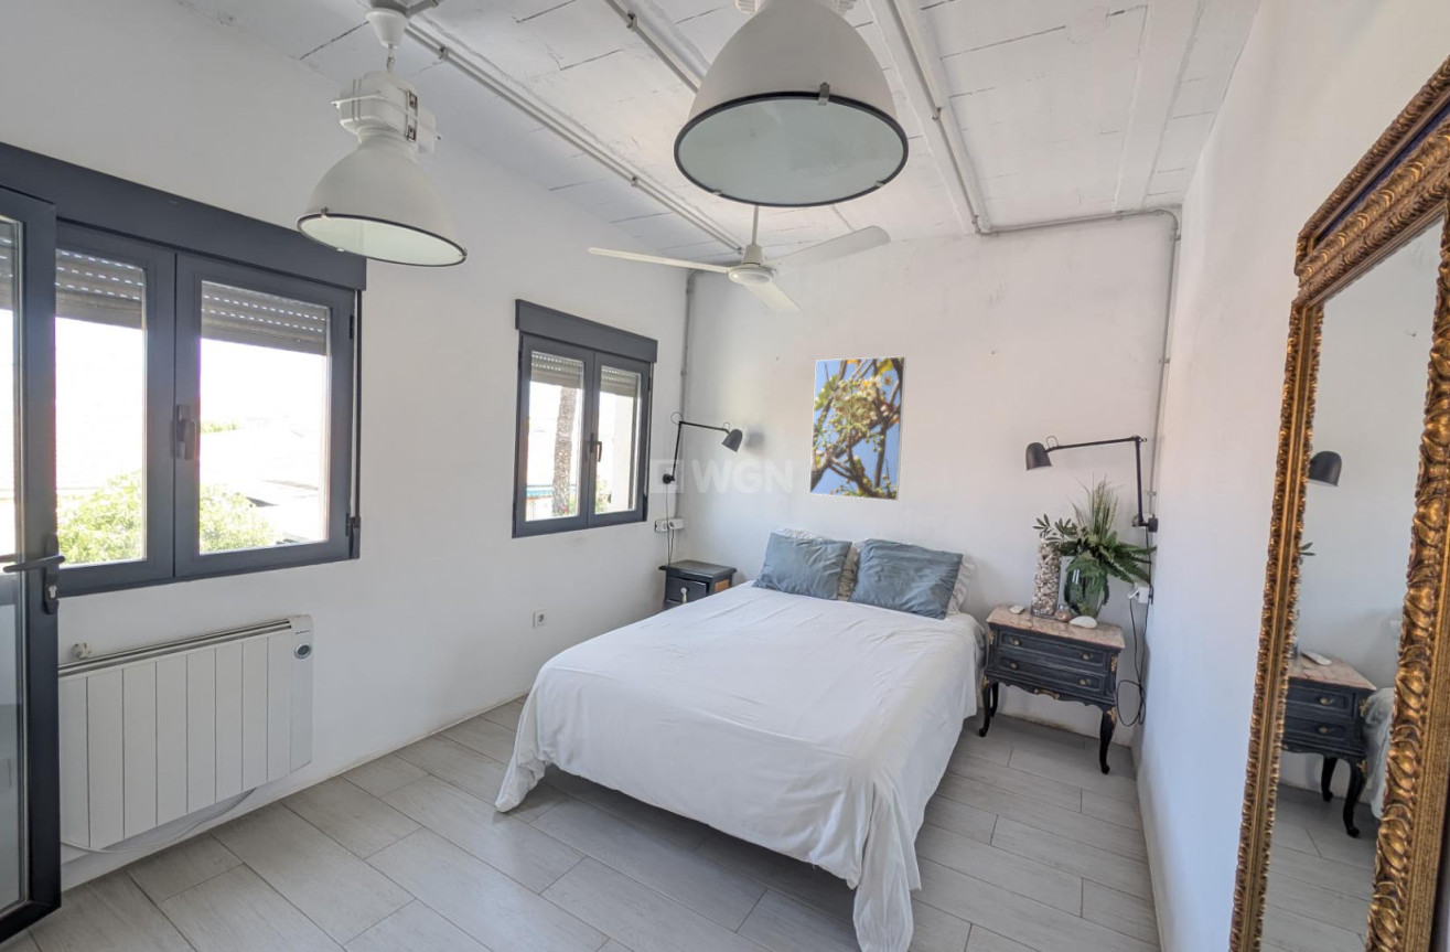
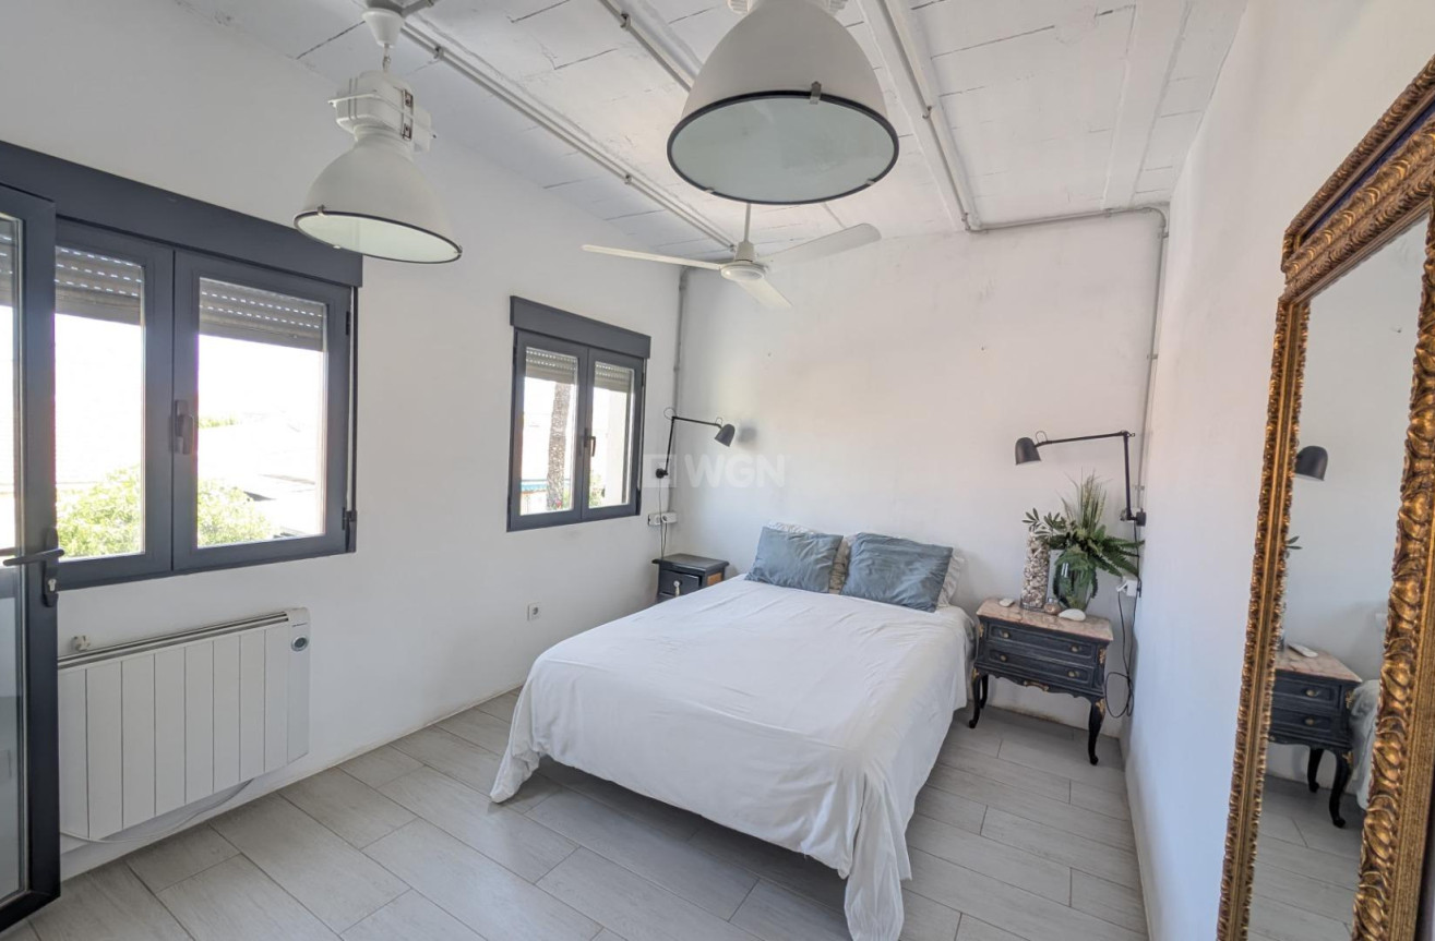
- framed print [808,355,907,502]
